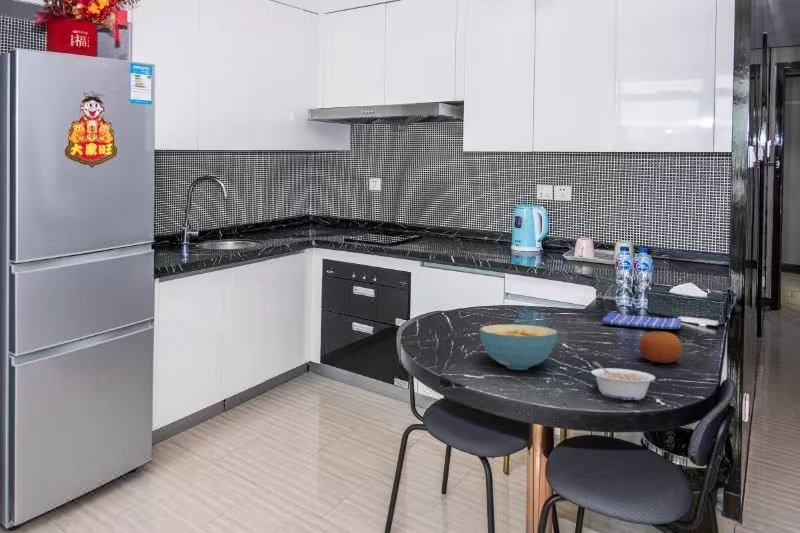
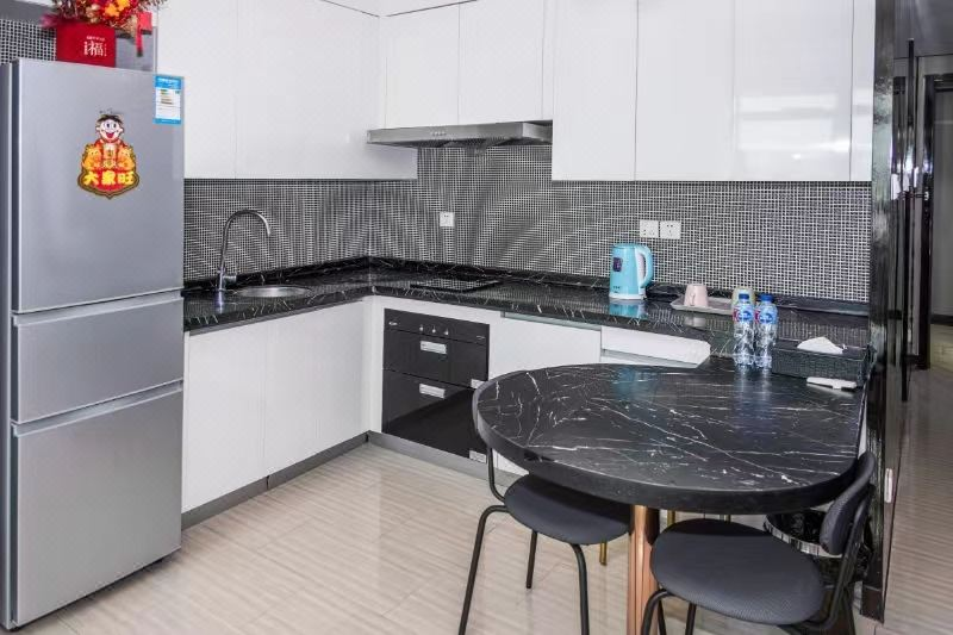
- fruit [638,330,683,364]
- cereal bowl [478,323,558,371]
- legume [590,361,656,401]
- dish towel [601,311,682,330]
